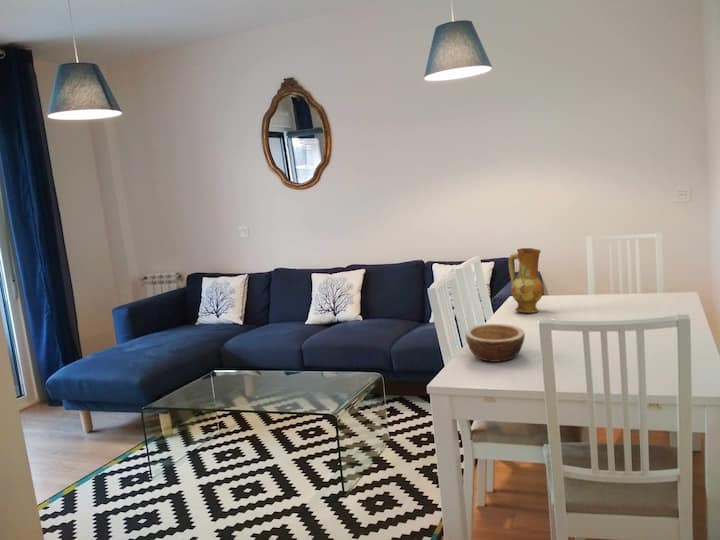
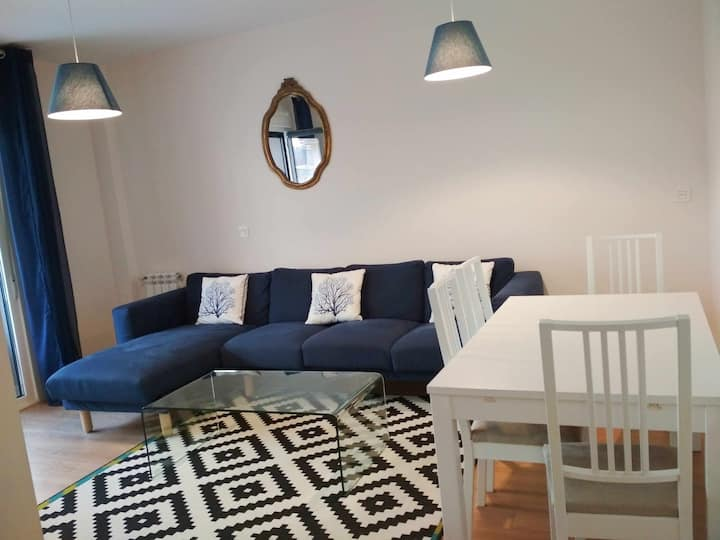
- bowl [465,323,526,363]
- ceramic jug [507,247,544,314]
